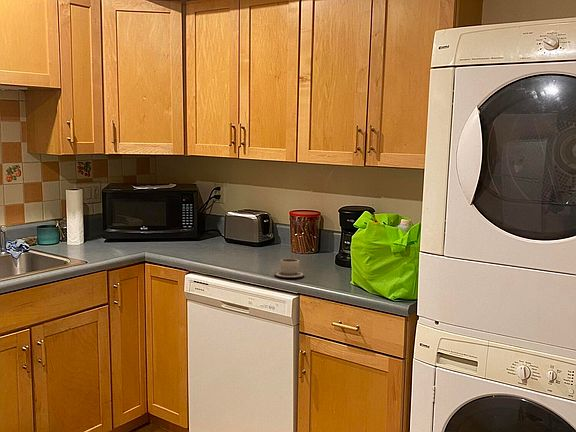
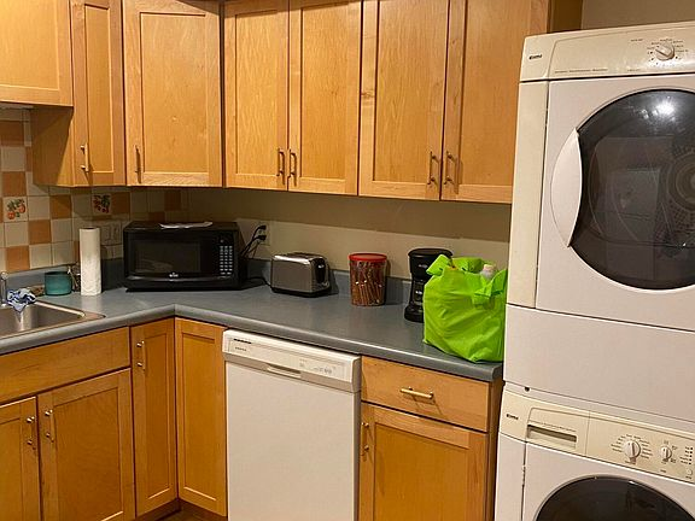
- cup [273,258,306,279]
